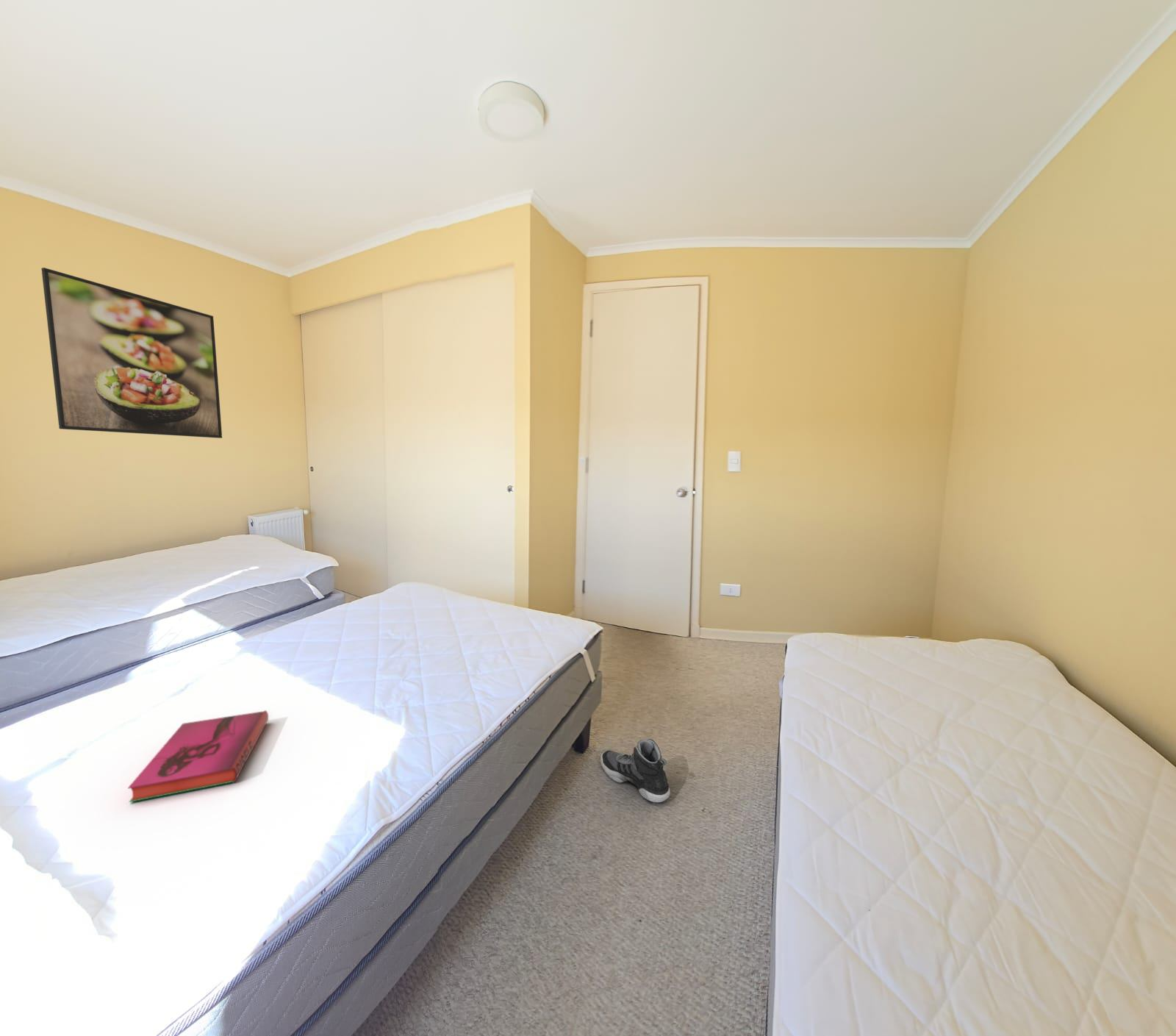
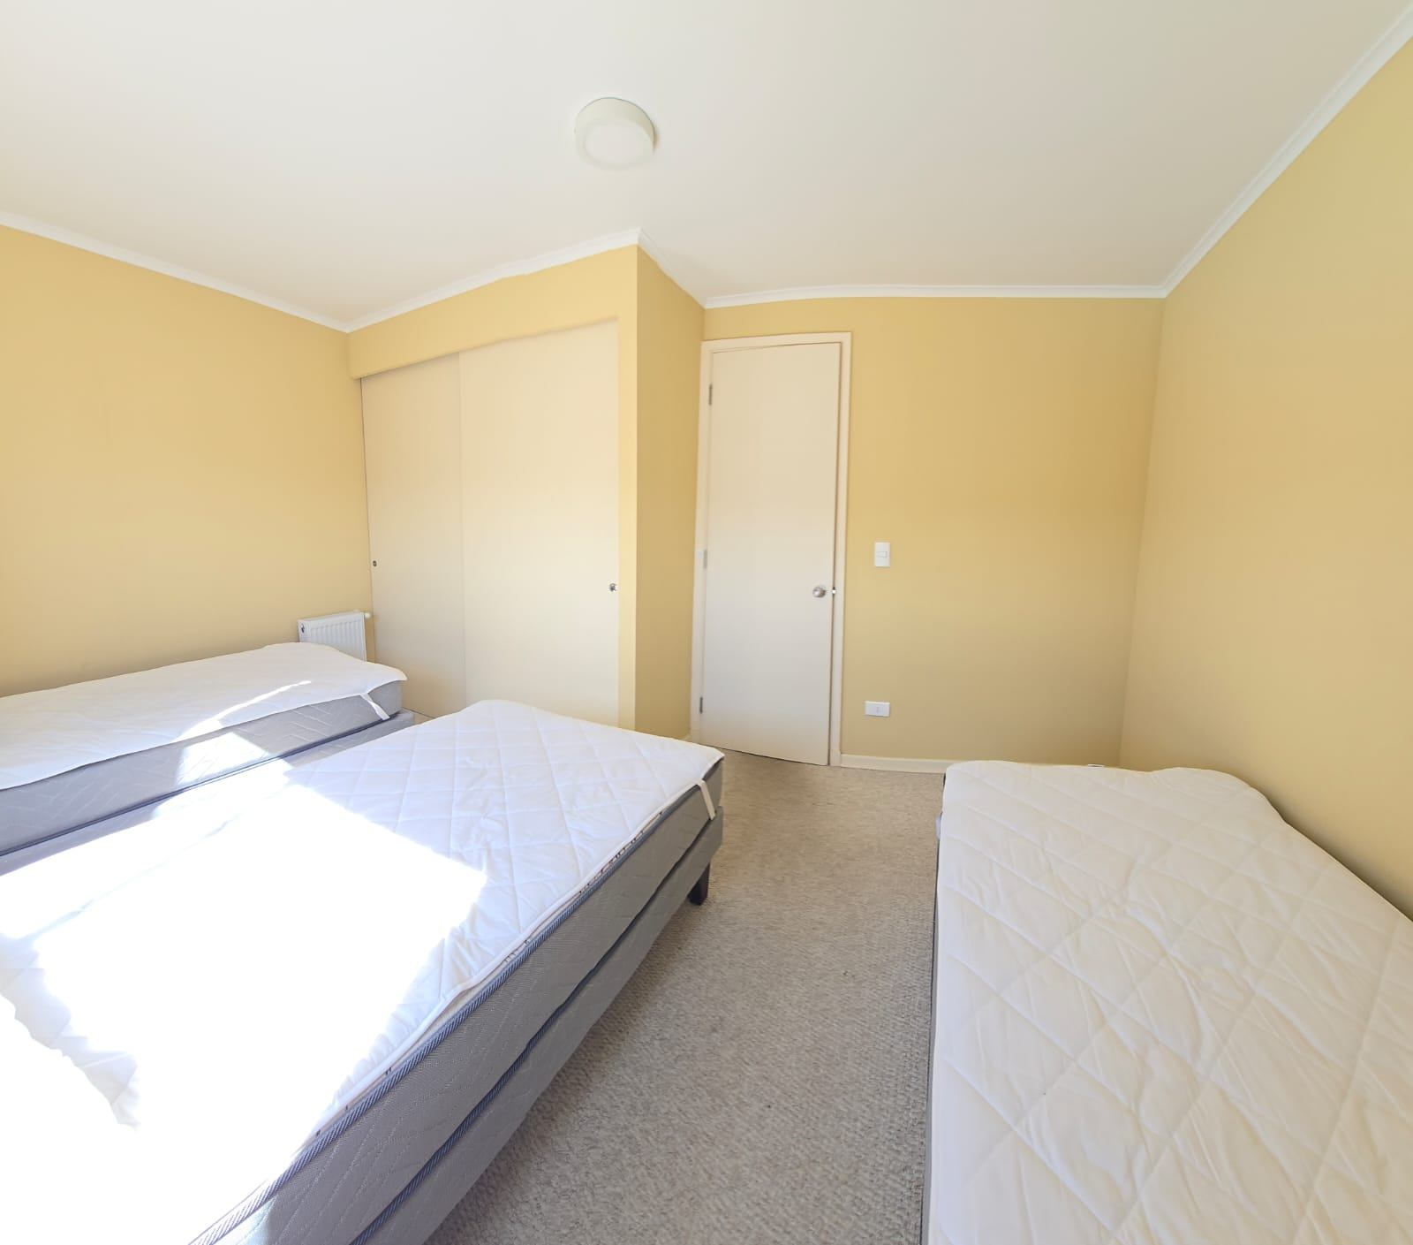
- sneaker [600,738,671,803]
- hardback book [127,710,269,803]
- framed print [40,267,223,439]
